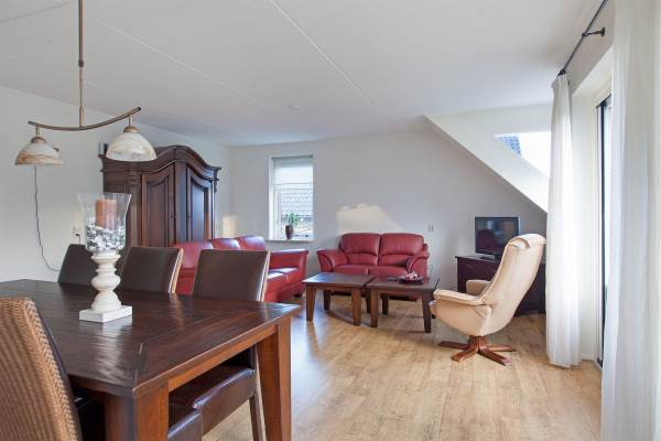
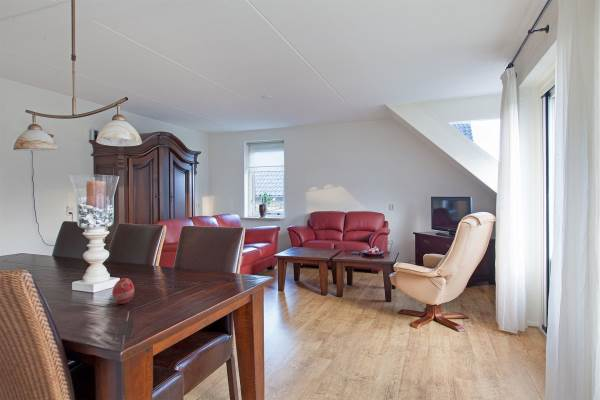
+ decorative egg [111,277,135,304]
